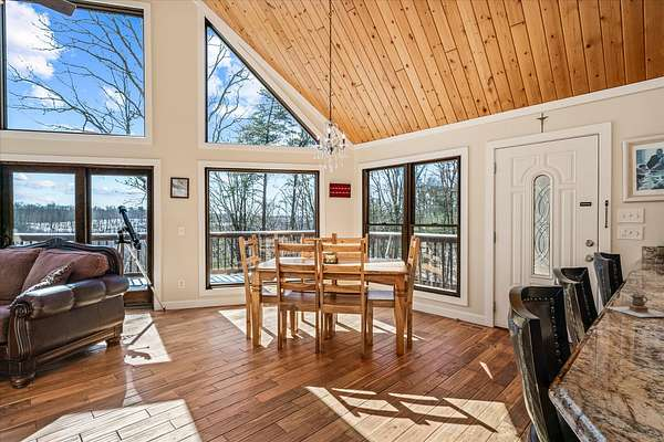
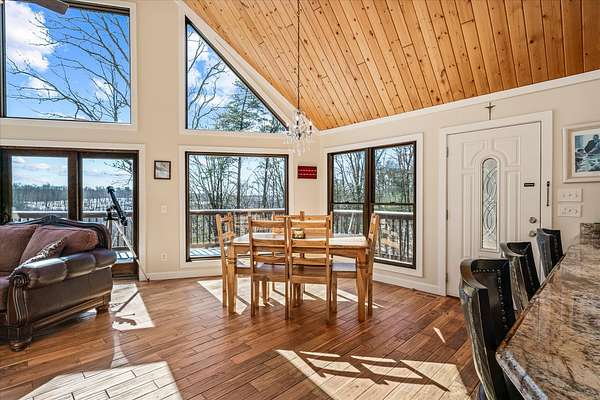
- teapot [606,292,664,318]
